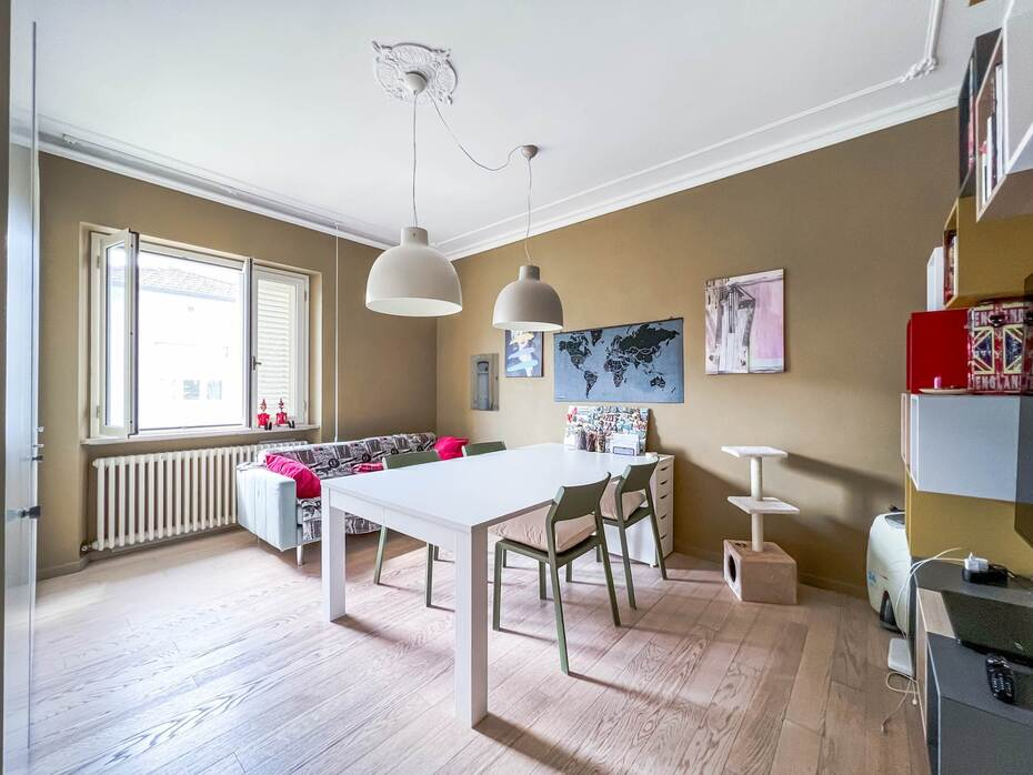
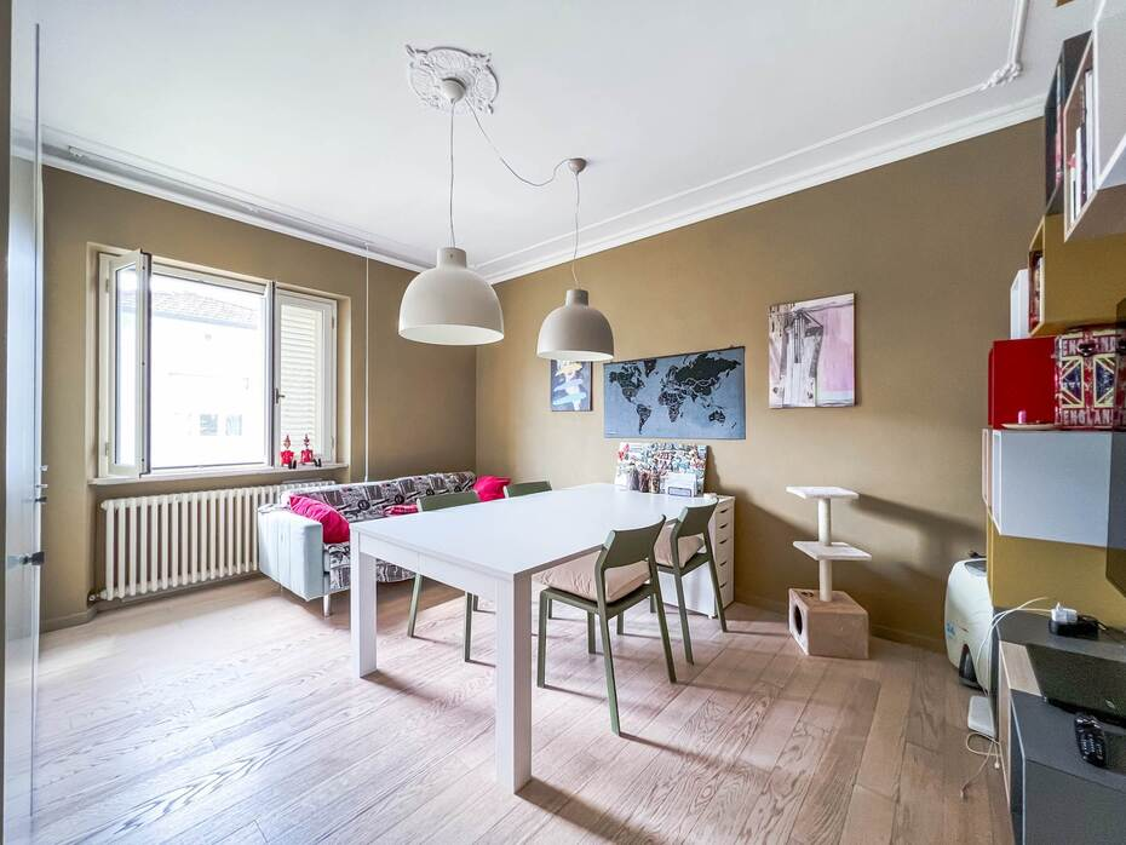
- wall art [469,352,500,412]
